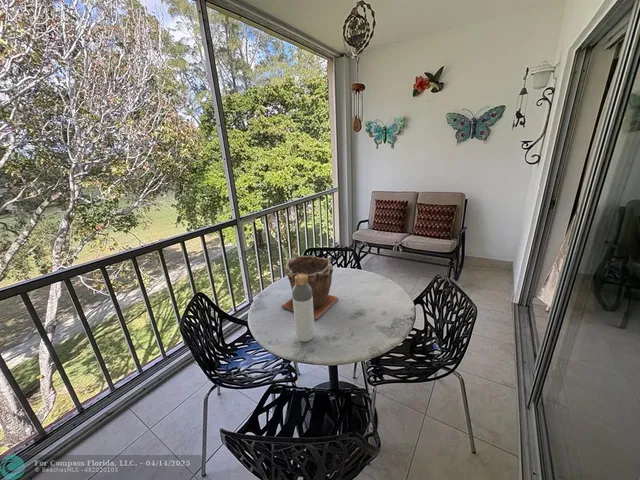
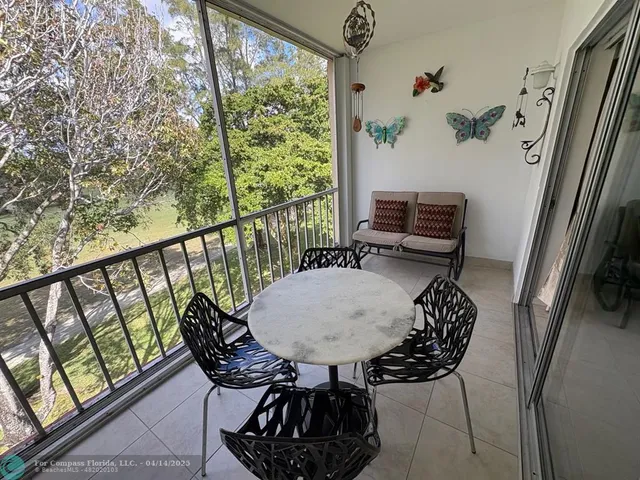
- plant pot [280,255,339,321]
- bottle [291,274,316,343]
